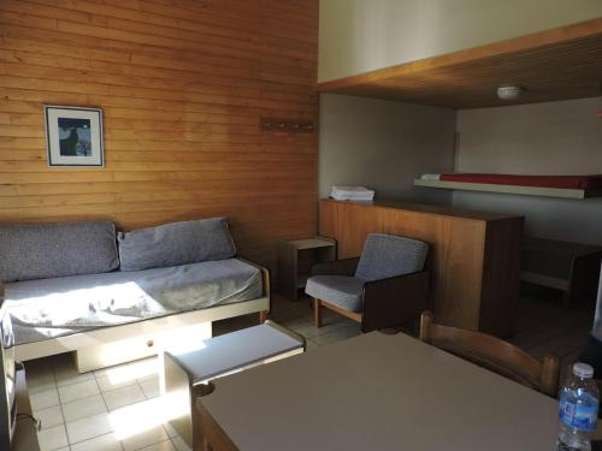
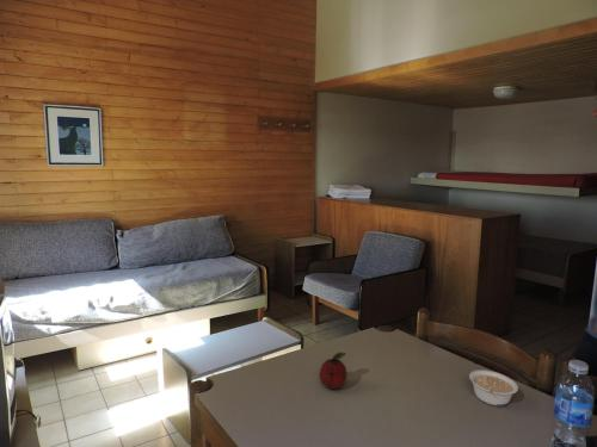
+ legume [468,368,519,408]
+ fruit [319,350,349,391]
